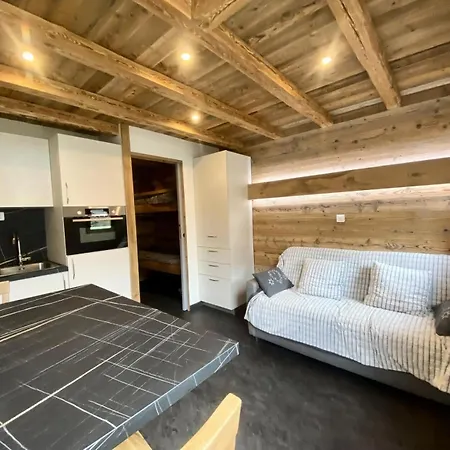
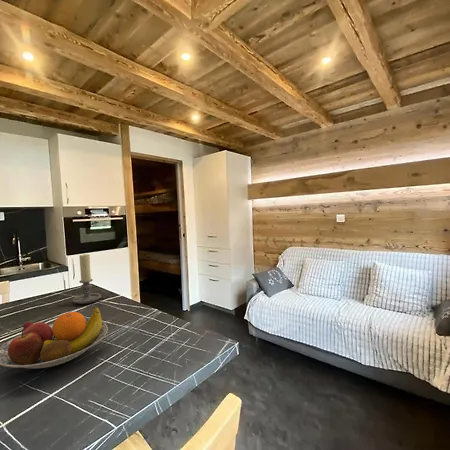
+ candle holder [71,253,108,305]
+ fruit bowl [0,306,109,369]
